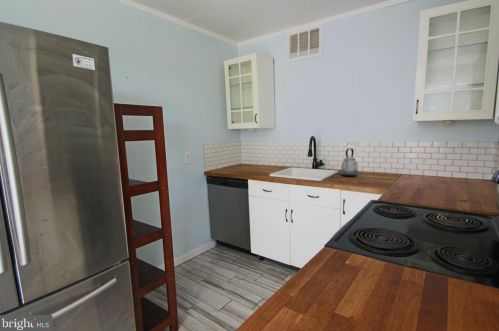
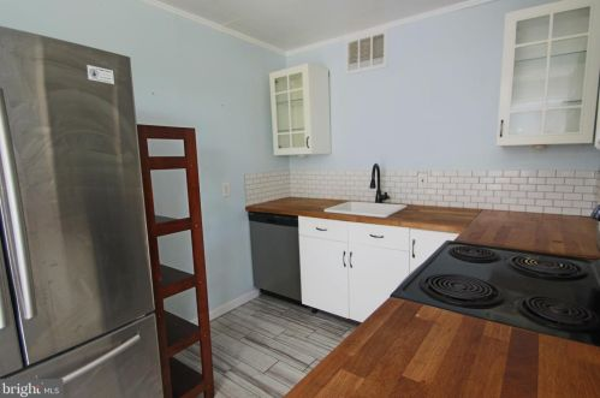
- kettle [340,147,359,177]
